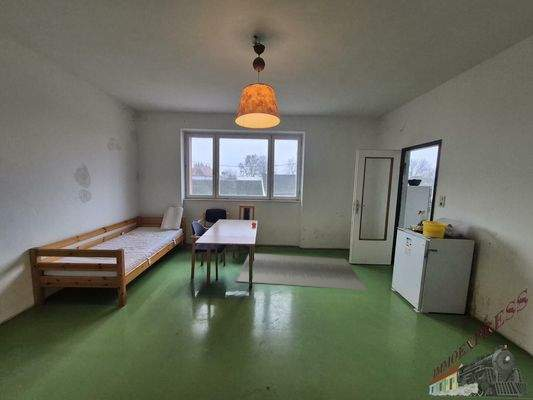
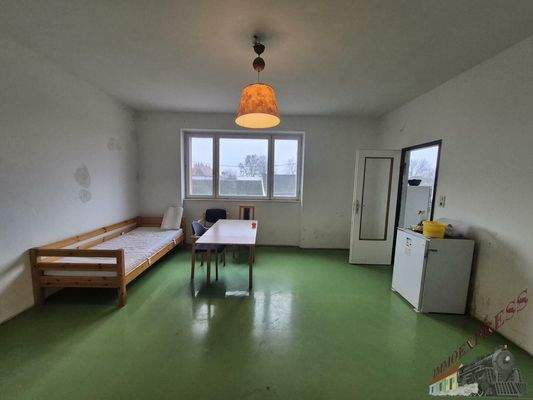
- rug [235,252,370,291]
